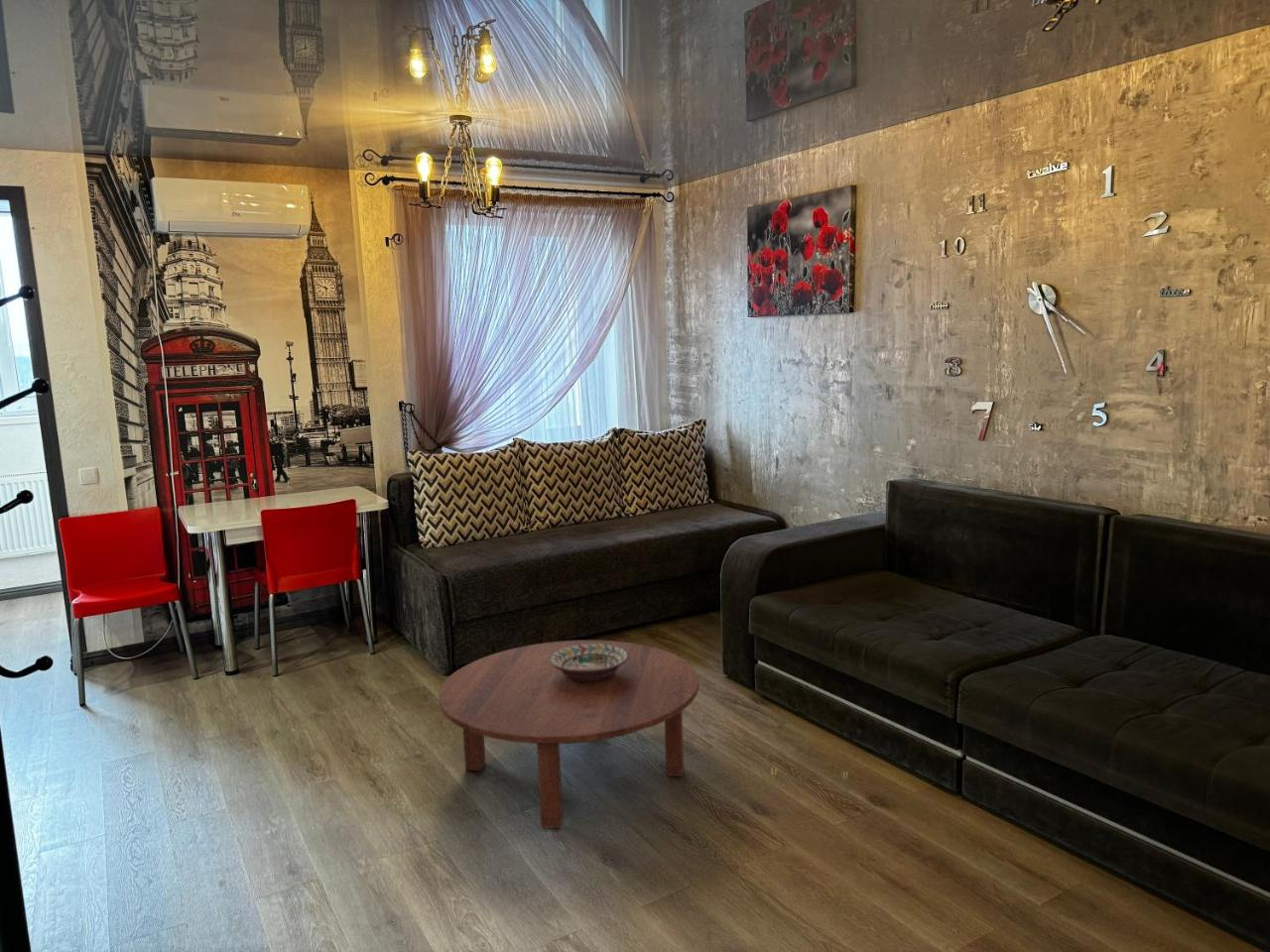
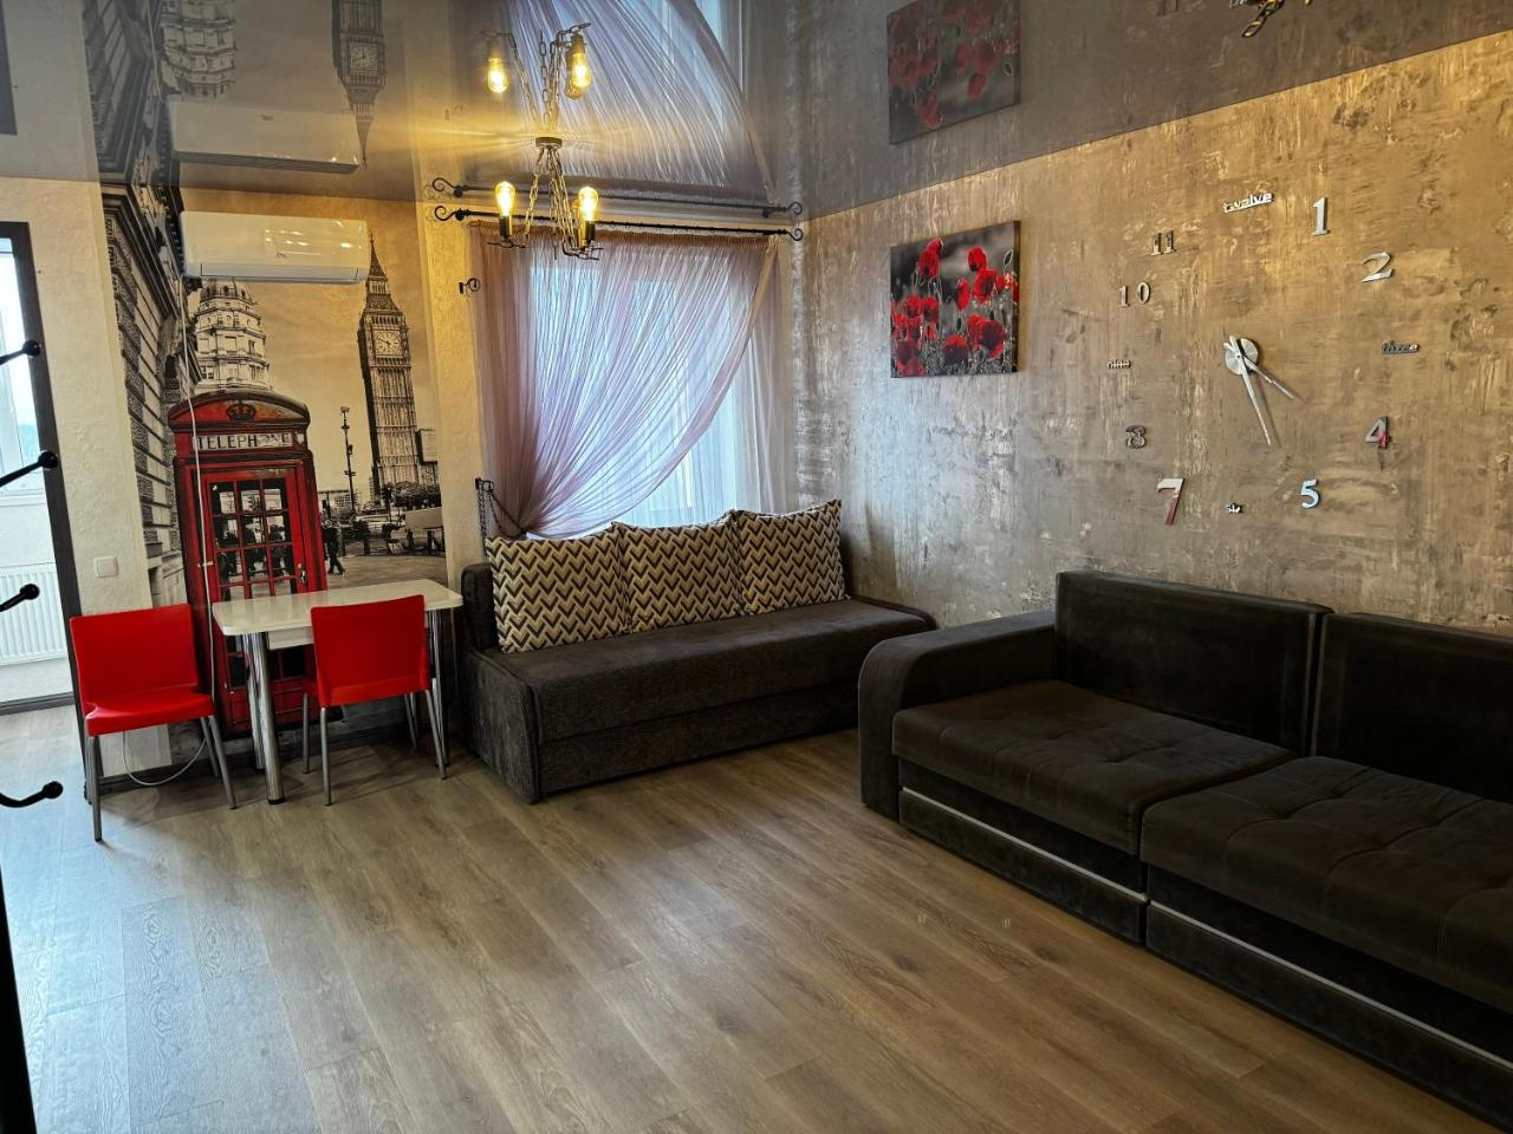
- coffee table [438,640,699,829]
- decorative bowl [550,644,629,682]
